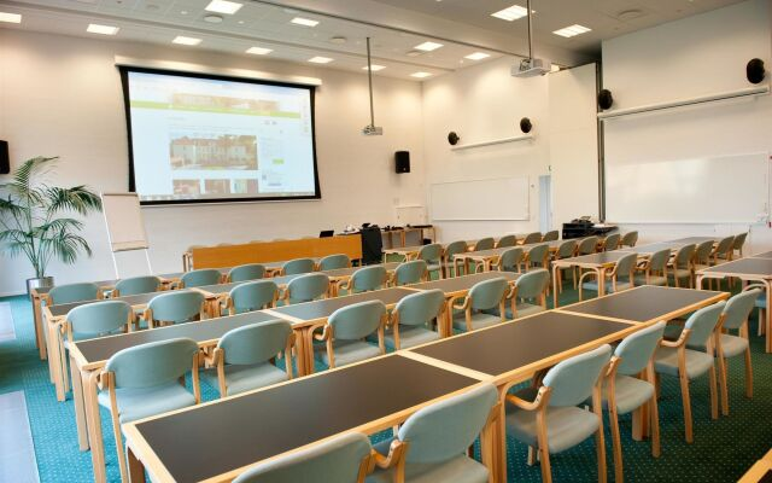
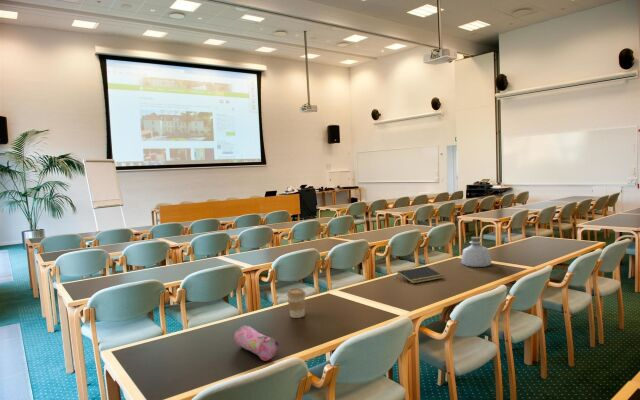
+ pencil case [233,325,280,362]
+ coffee cup [286,287,307,319]
+ bottle [460,236,492,268]
+ notepad [396,265,444,284]
